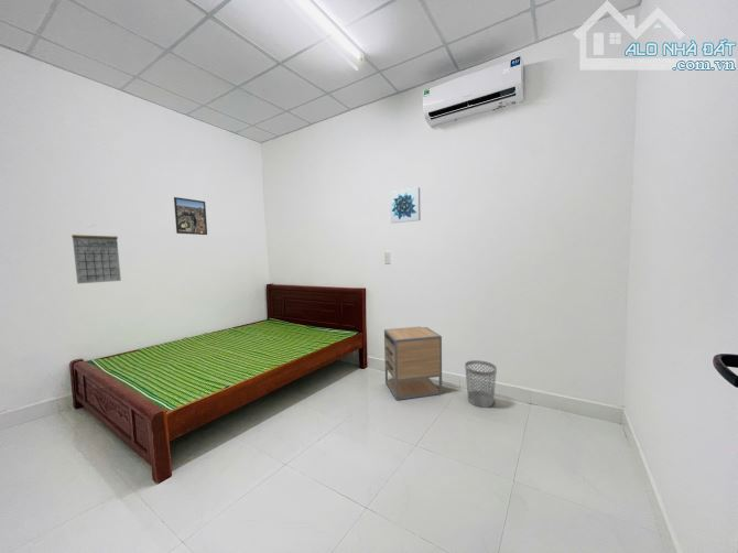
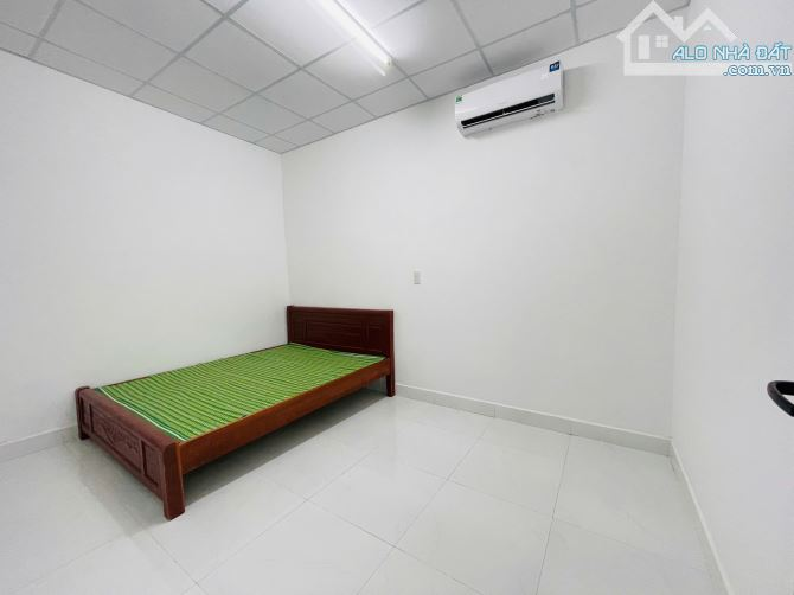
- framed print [173,196,208,236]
- calendar [70,224,122,284]
- wall art [389,186,422,225]
- nightstand [383,326,443,402]
- wastebasket [464,359,498,409]
